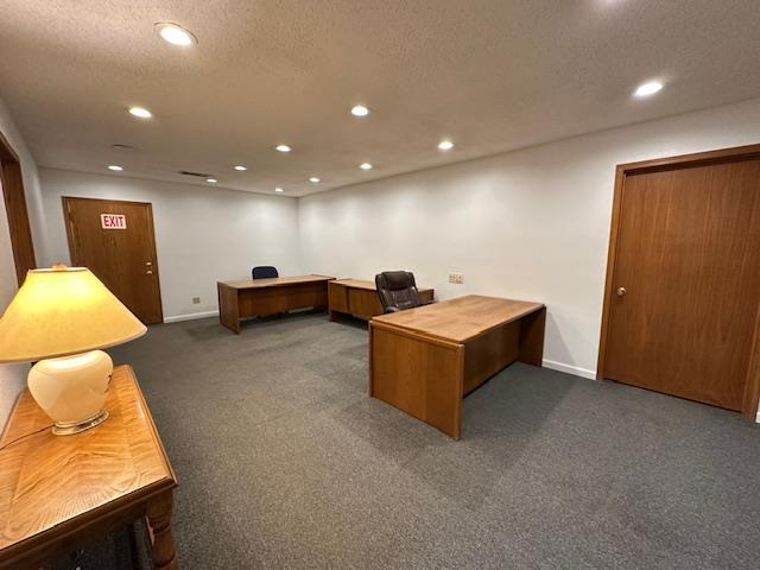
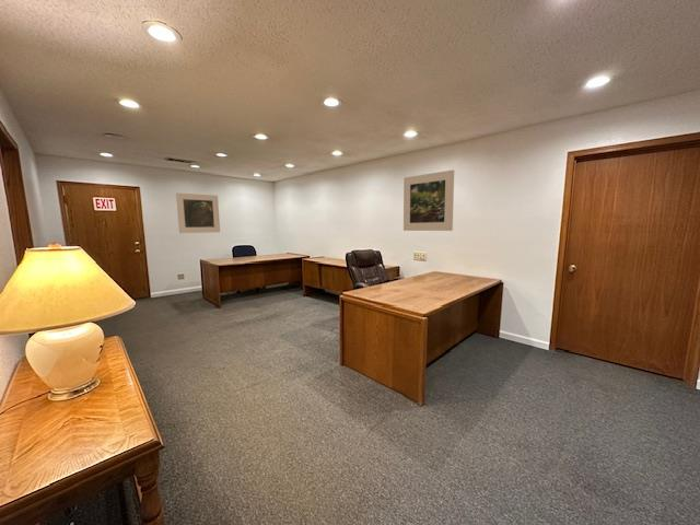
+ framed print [175,192,221,234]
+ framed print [402,168,455,232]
